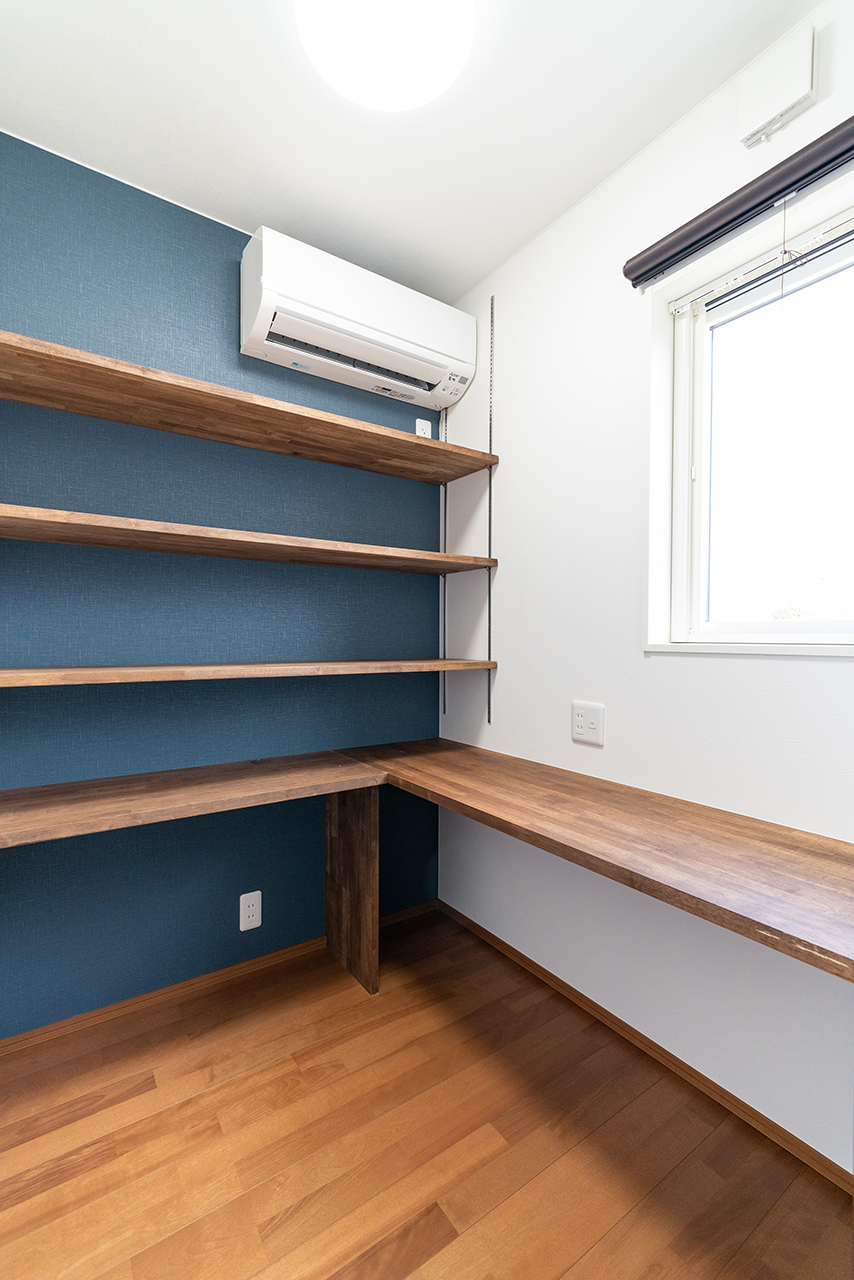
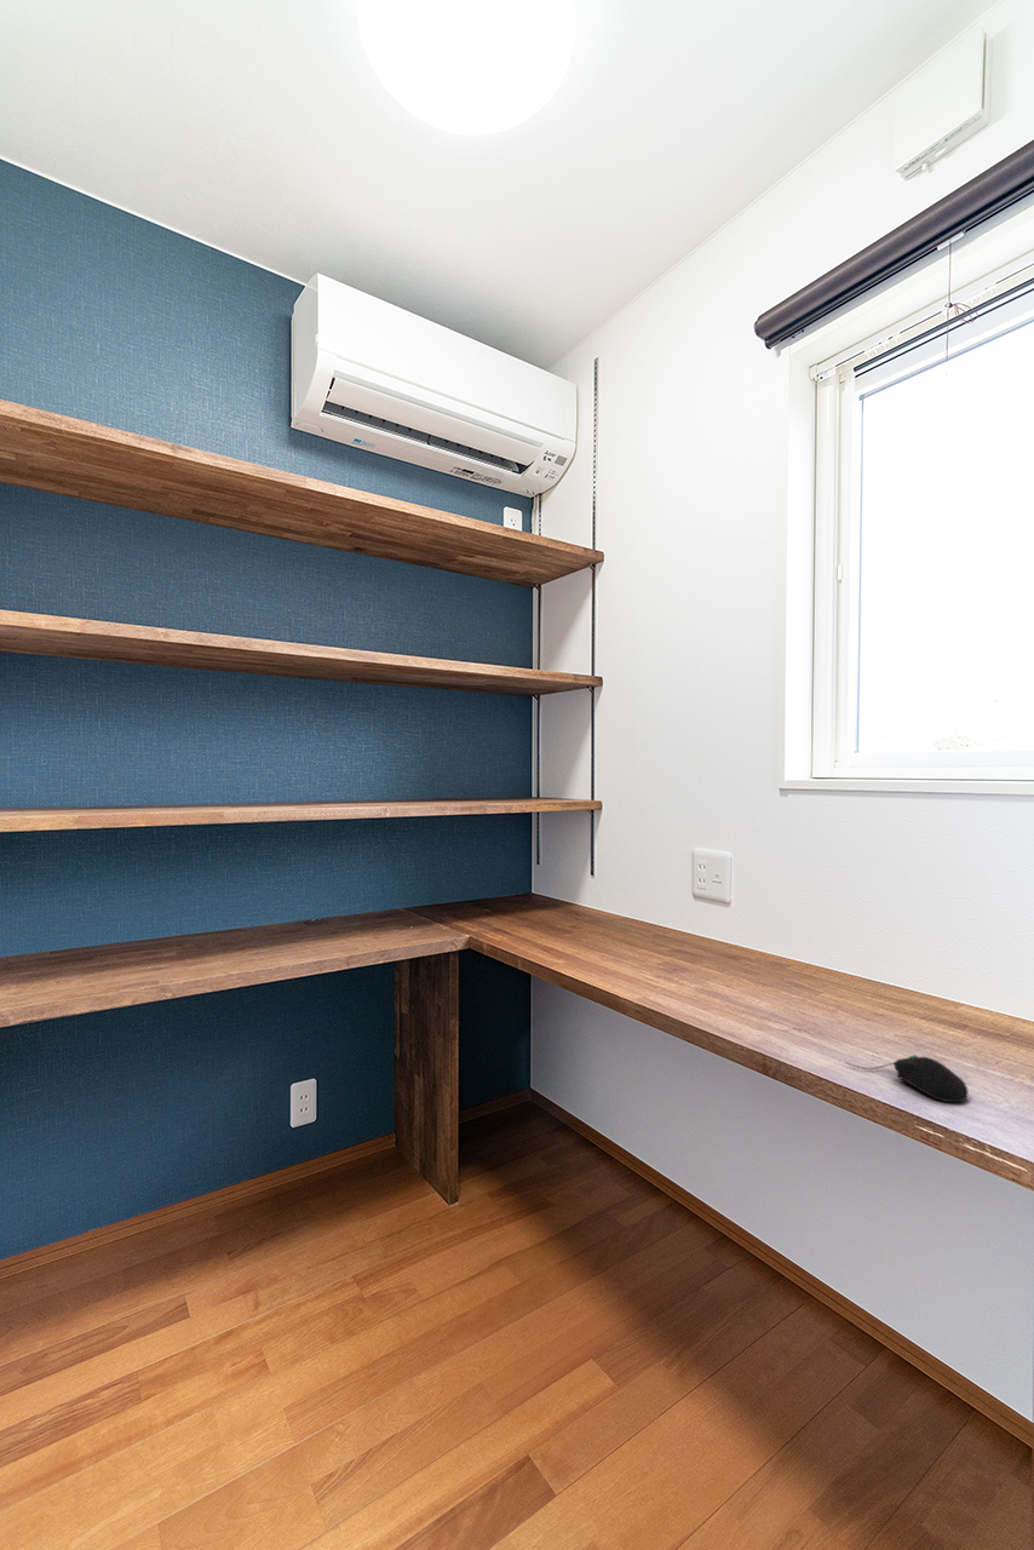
+ computer mouse [844,1055,970,1104]
